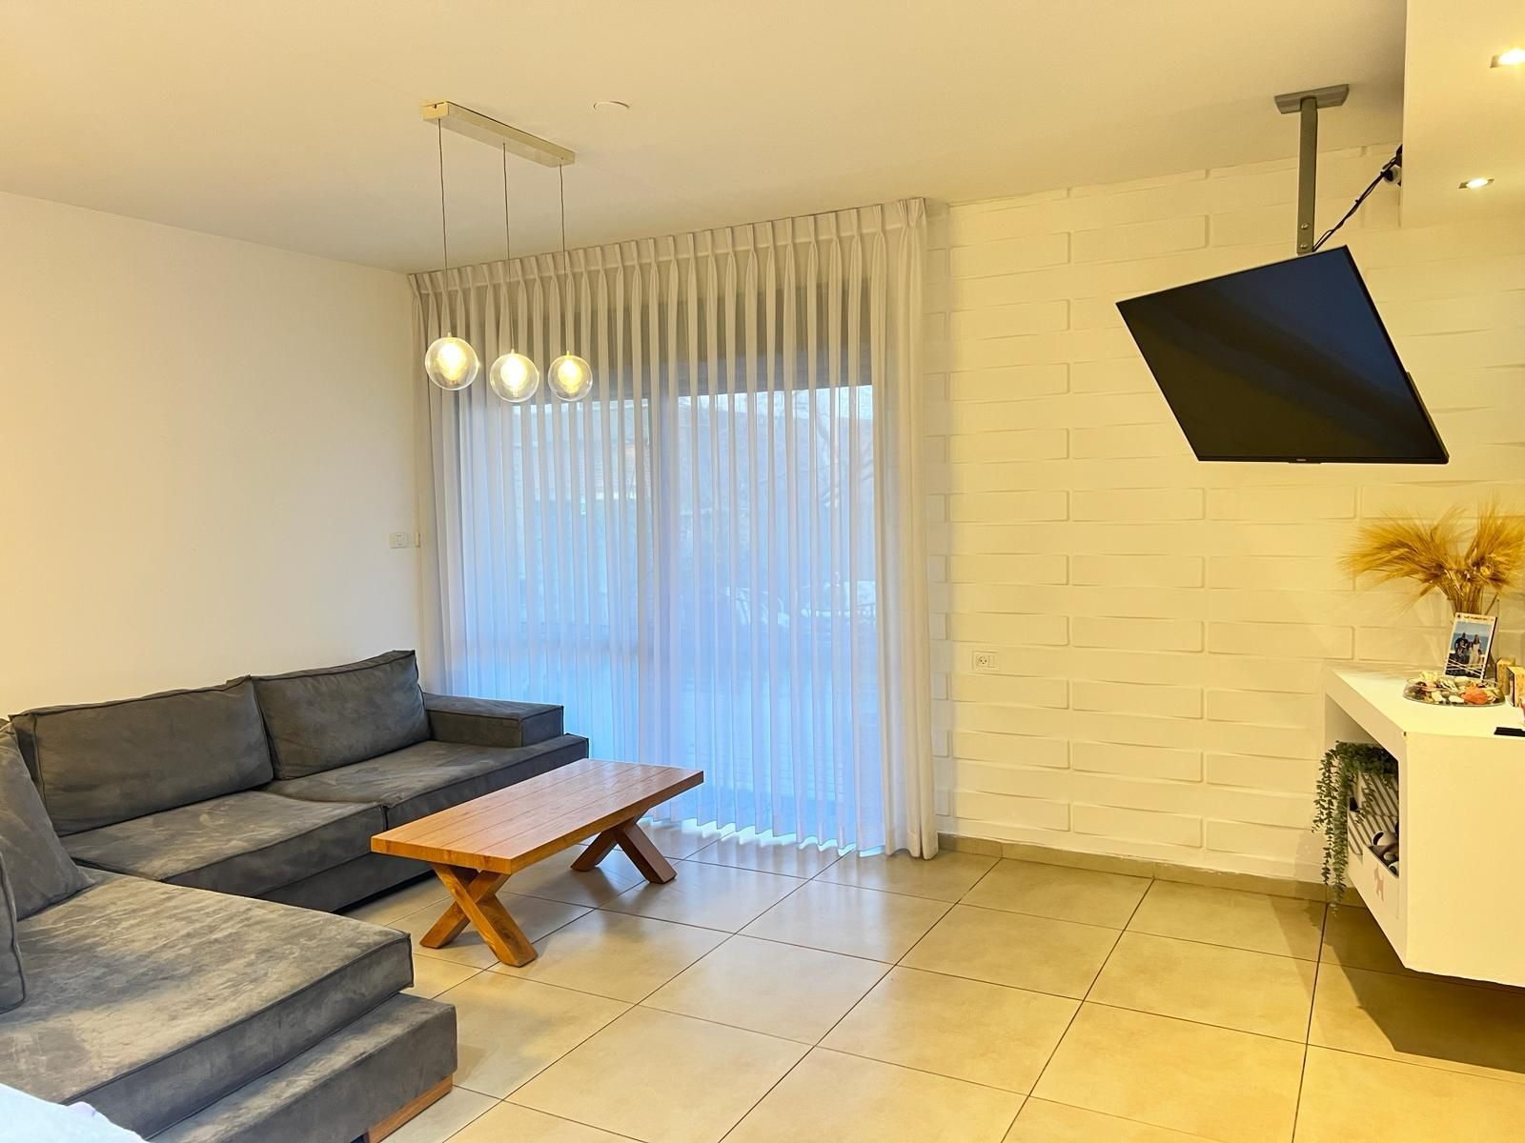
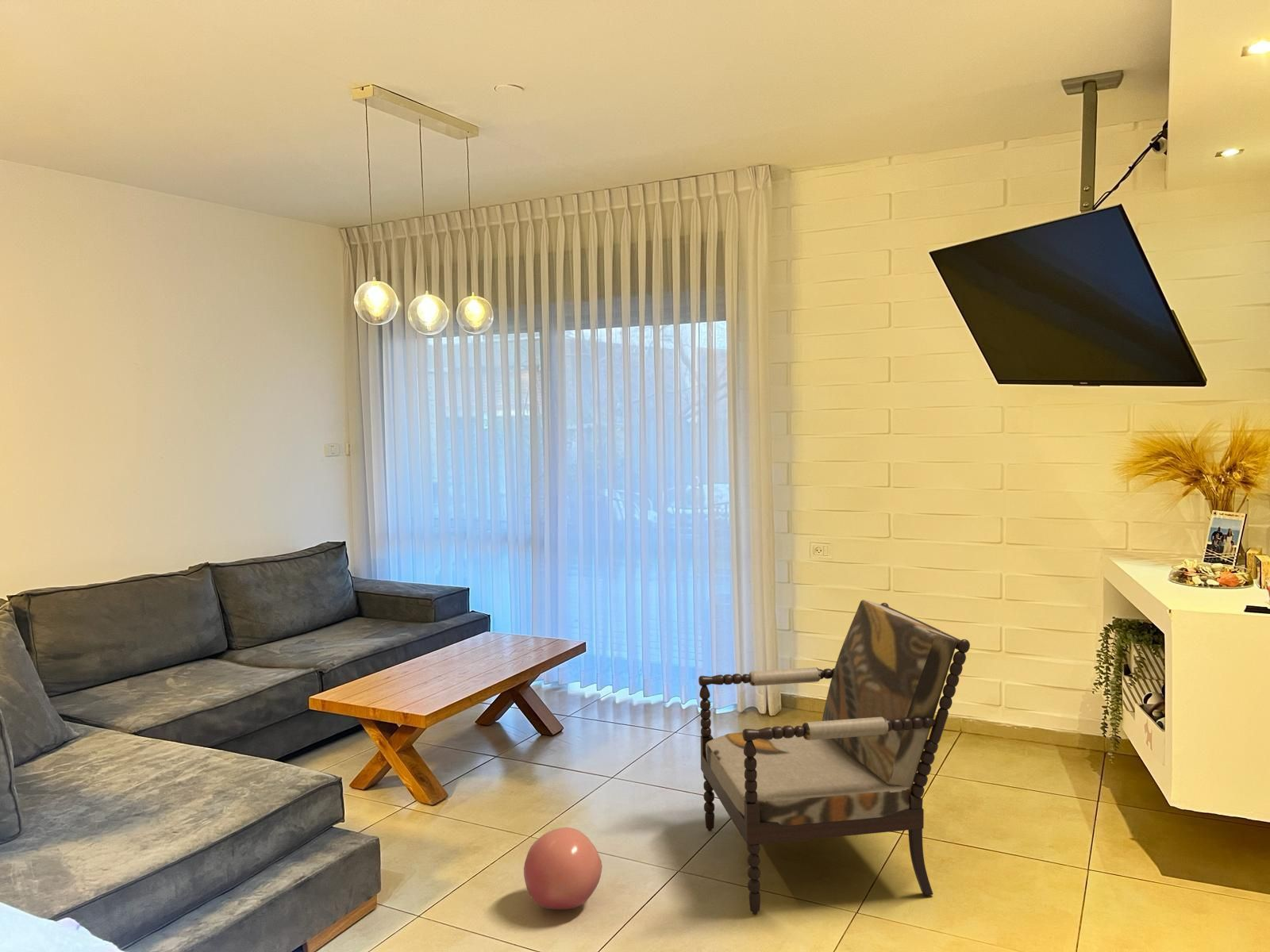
+ armchair [698,599,971,916]
+ ball [523,827,603,910]
